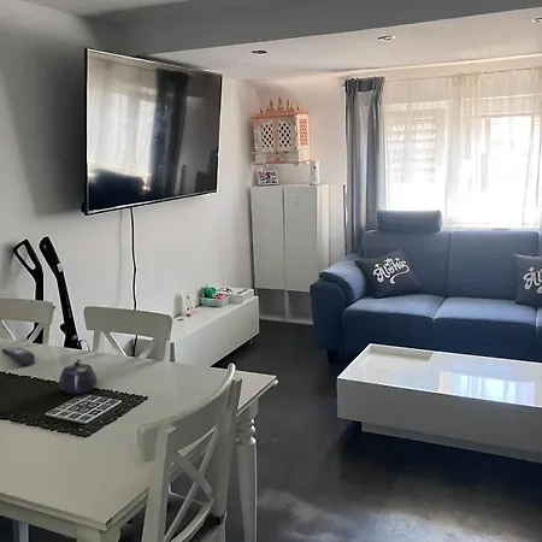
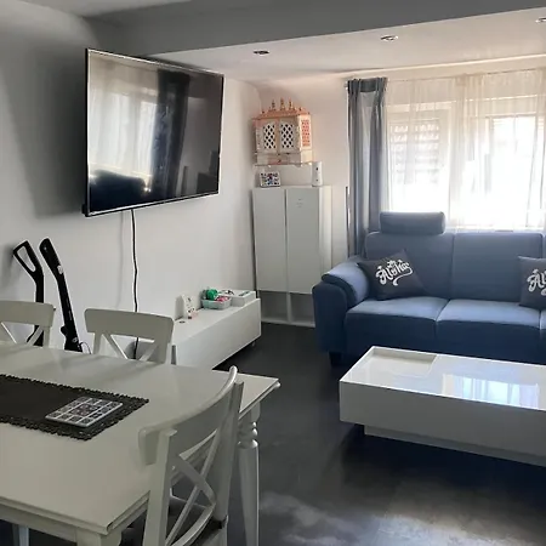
- remote control [1,346,36,367]
- teapot [58,358,99,395]
